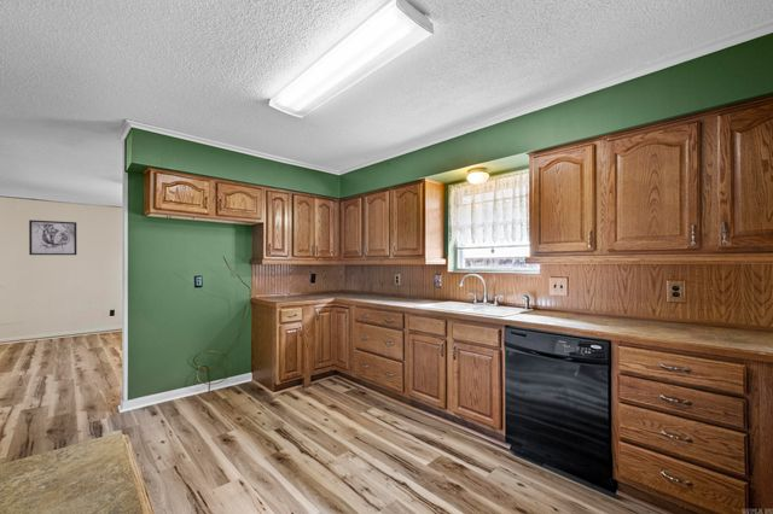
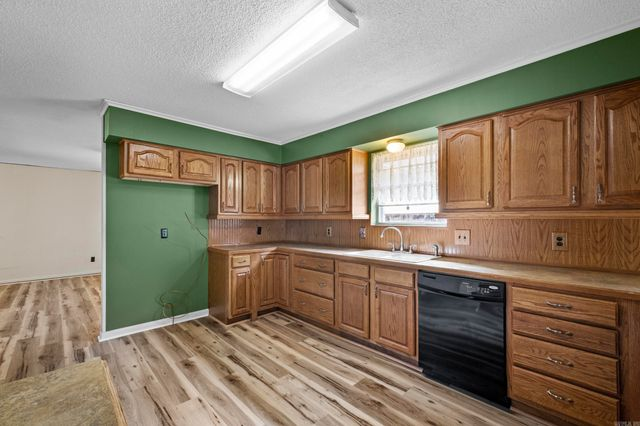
- wall art [28,218,77,256]
